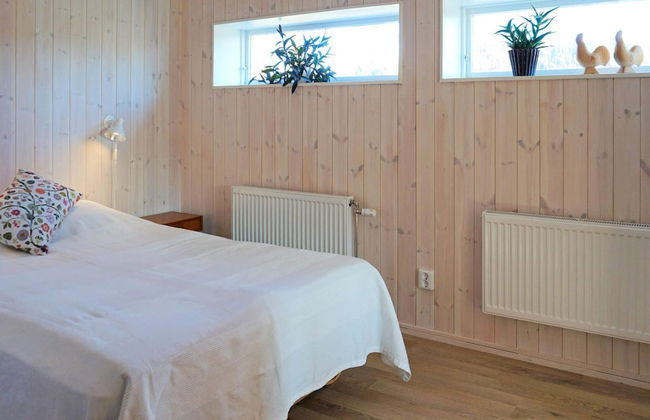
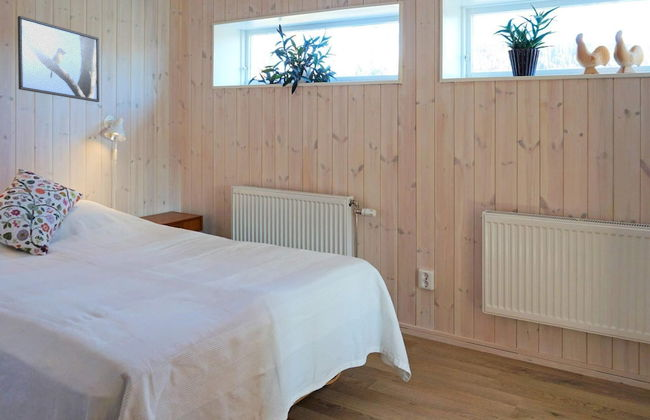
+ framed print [17,15,100,103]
